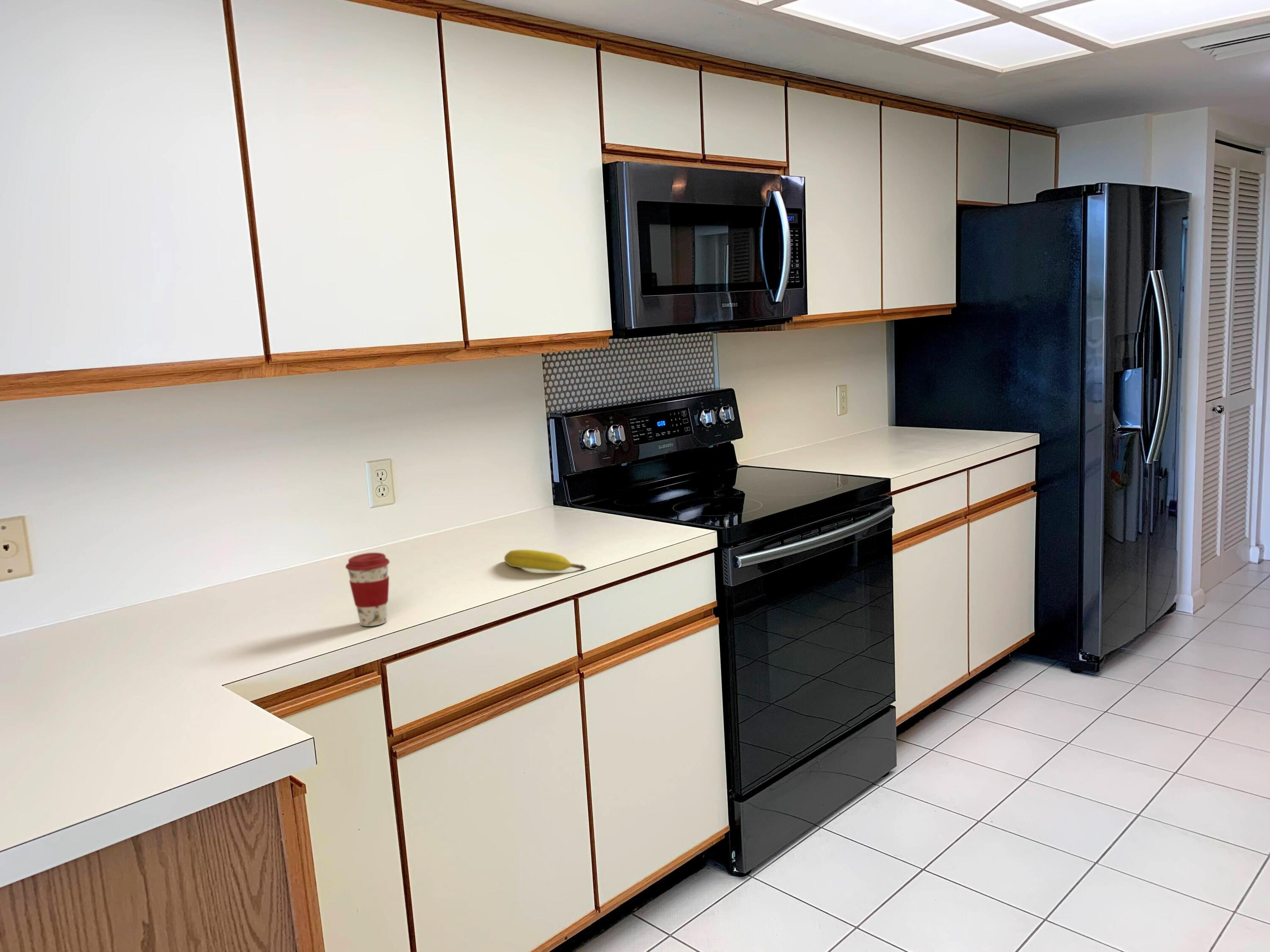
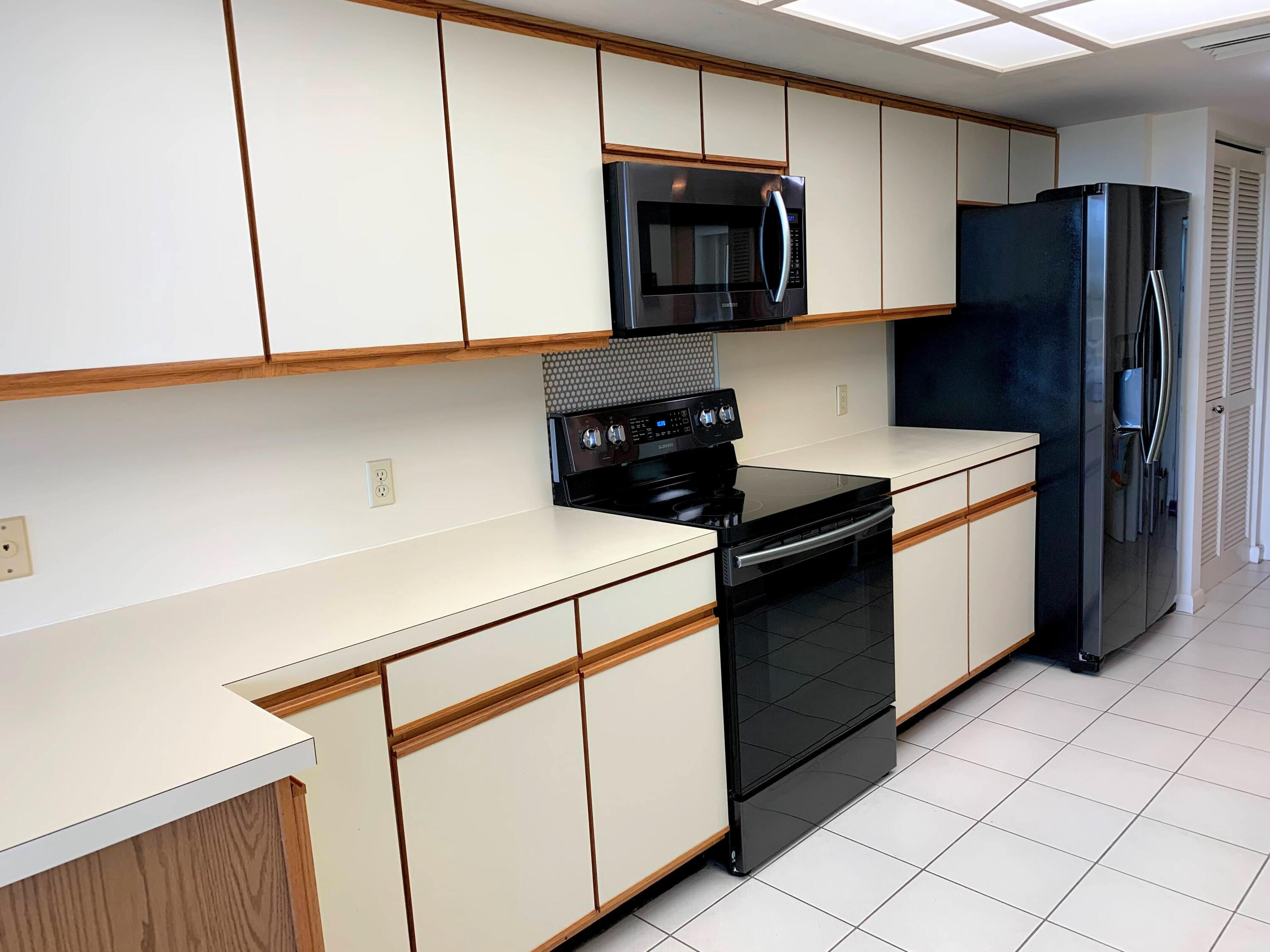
- fruit [504,549,587,572]
- coffee cup [345,552,390,627]
